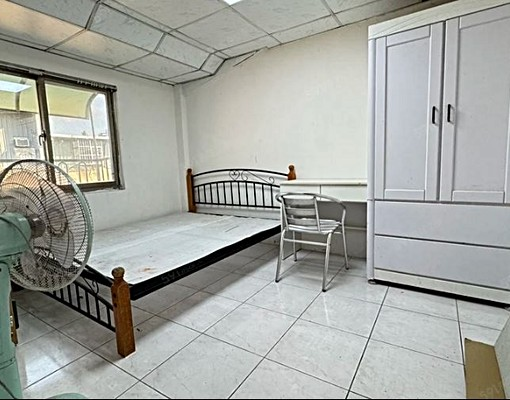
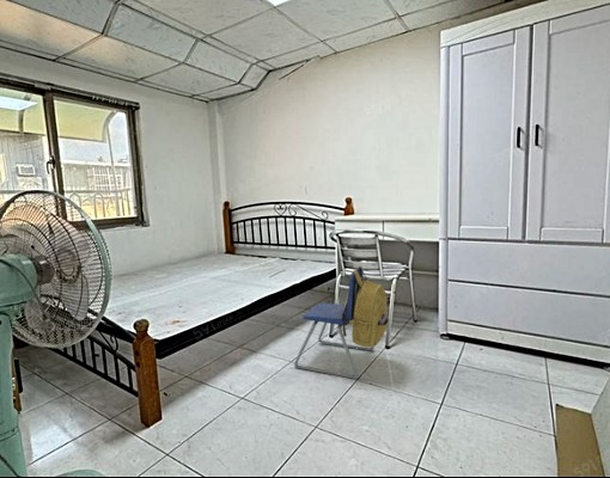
+ backpack [293,265,390,380]
